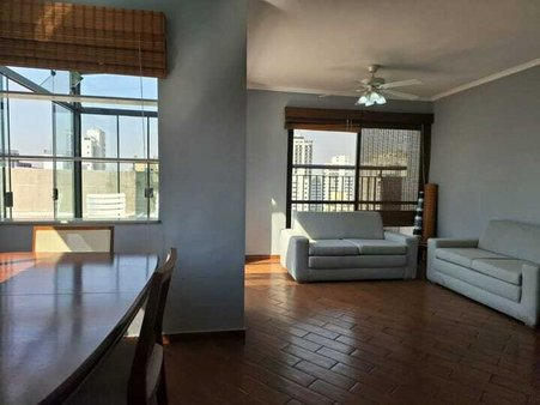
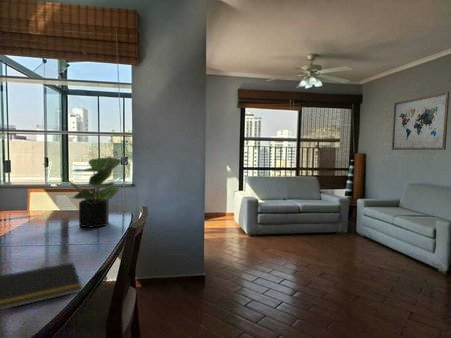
+ notepad [0,261,83,311]
+ potted plant [60,155,122,229]
+ wall art [391,91,450,151]
